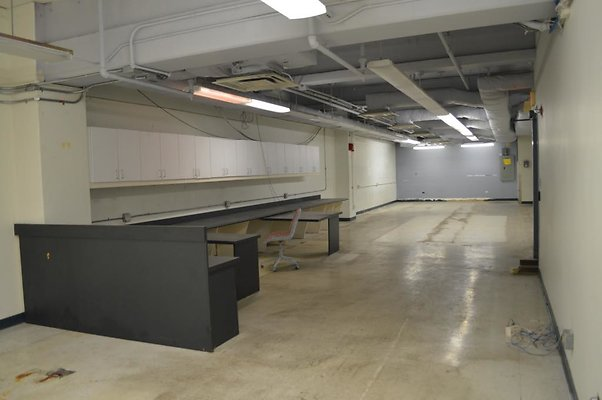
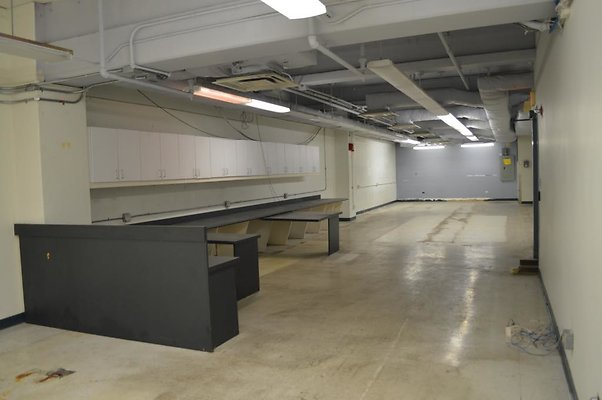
- office chair [259,207,302,272]
